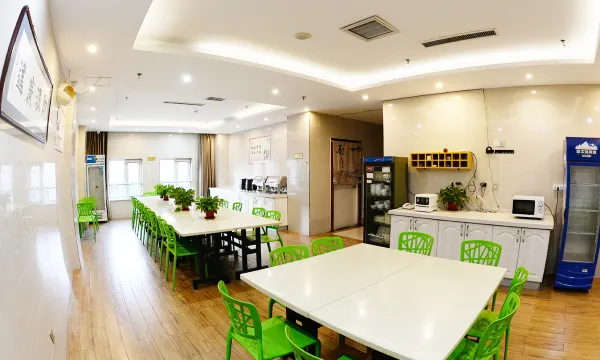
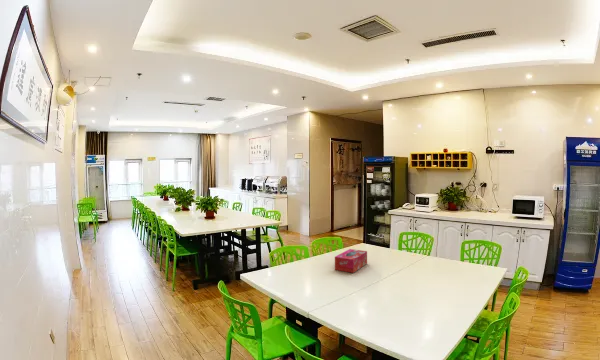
+ tissue box [334,248,368,274]
